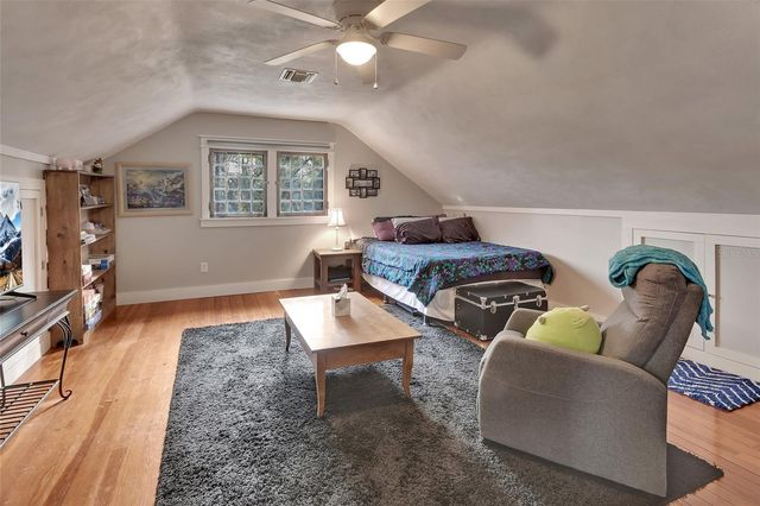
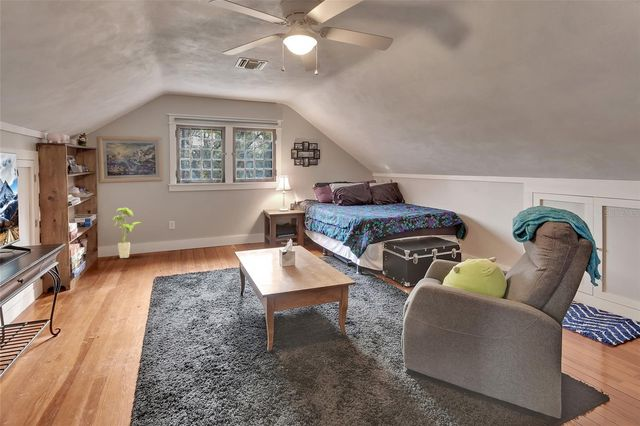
+ house plant [113,207,142,259]
